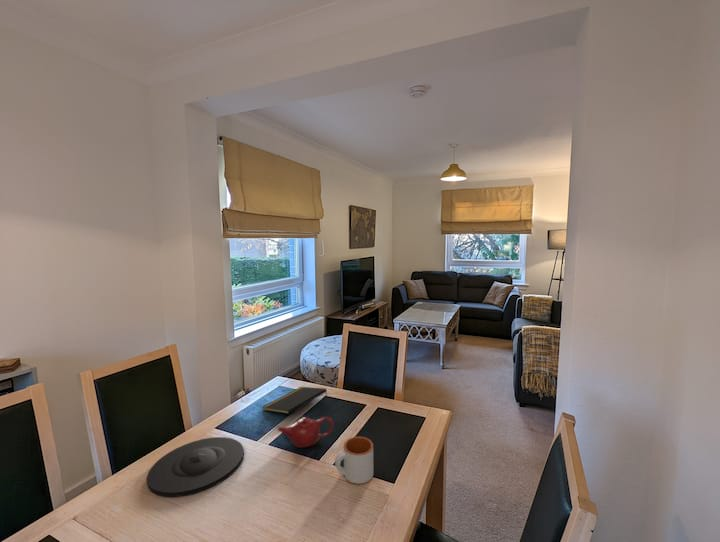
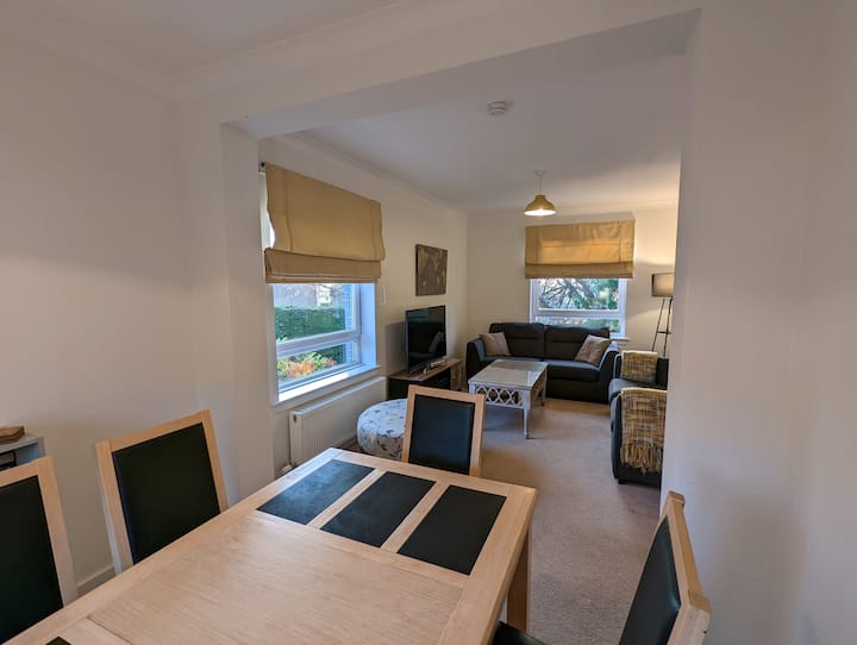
- plate [146,436,245,498]
- teapot [276,416,334,449]
- notepad [262,386,328,415]
- mug [334,435,374,485]
